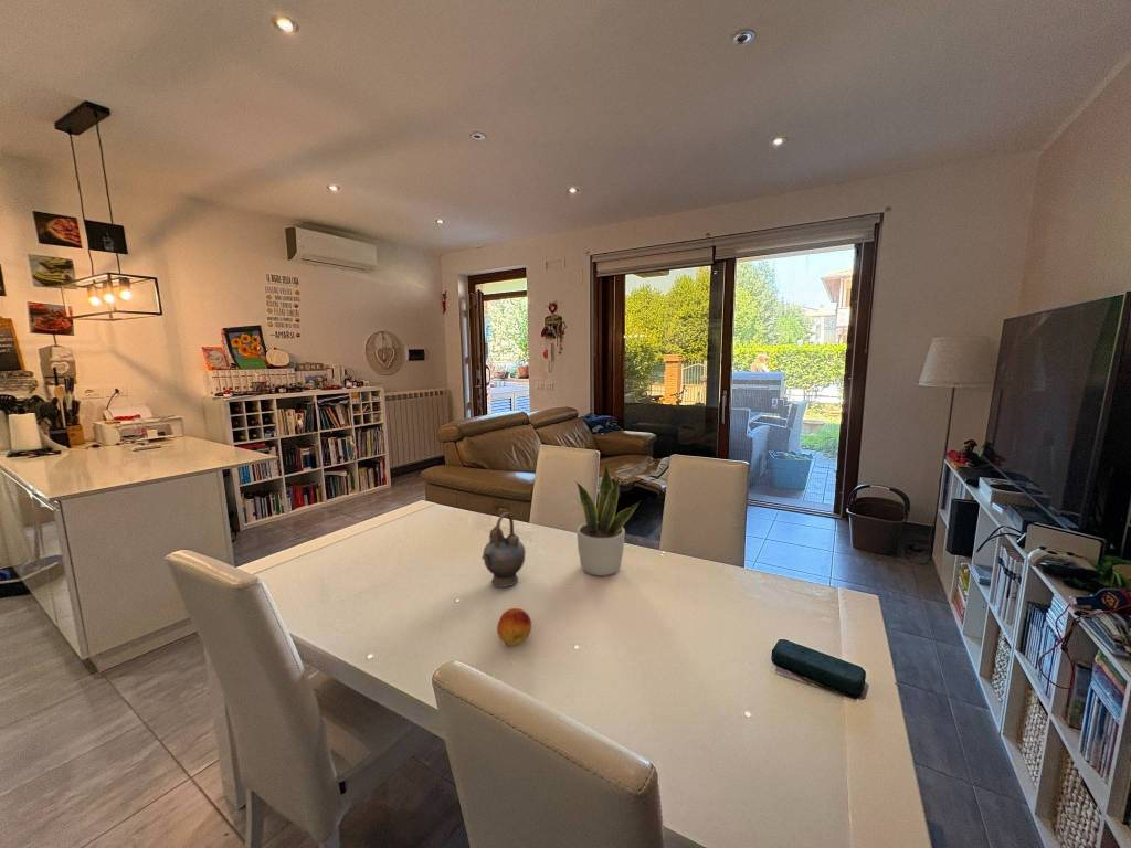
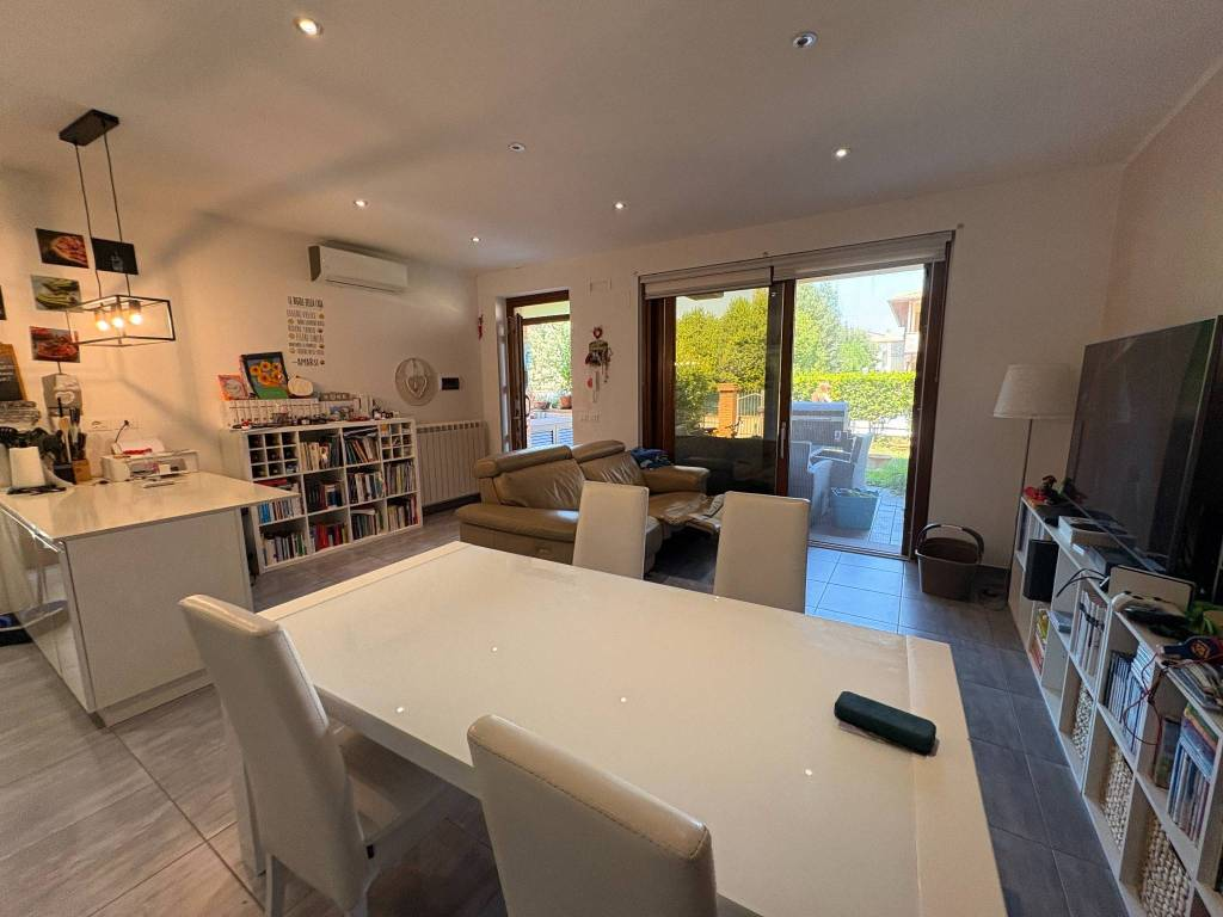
- teapot [480,511,527,589]
- potted plant [566,460,642,577]
- fruit [496,607,532,647]
